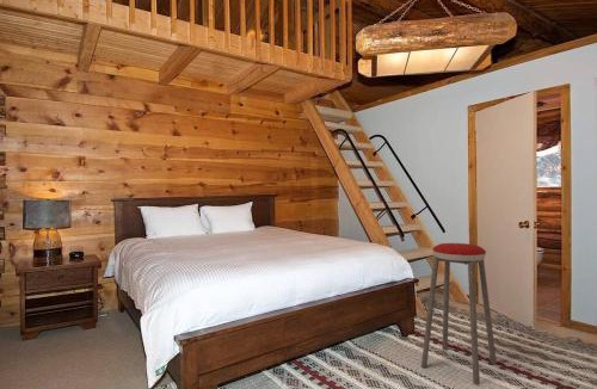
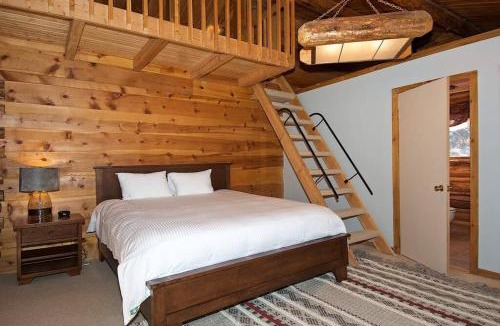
- music stool [420,242,498,387]
